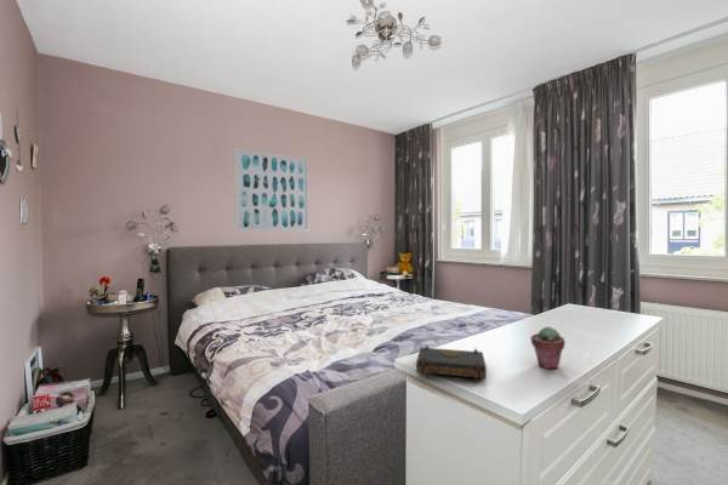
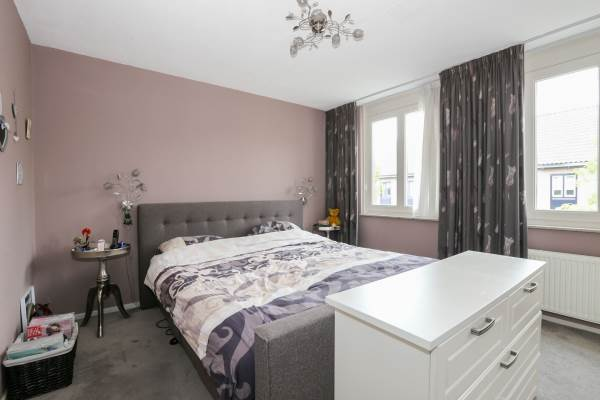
- book [415,344,488,381]
- potted succulent [529,326,567,370]
- wall art [233,147,311,233]
